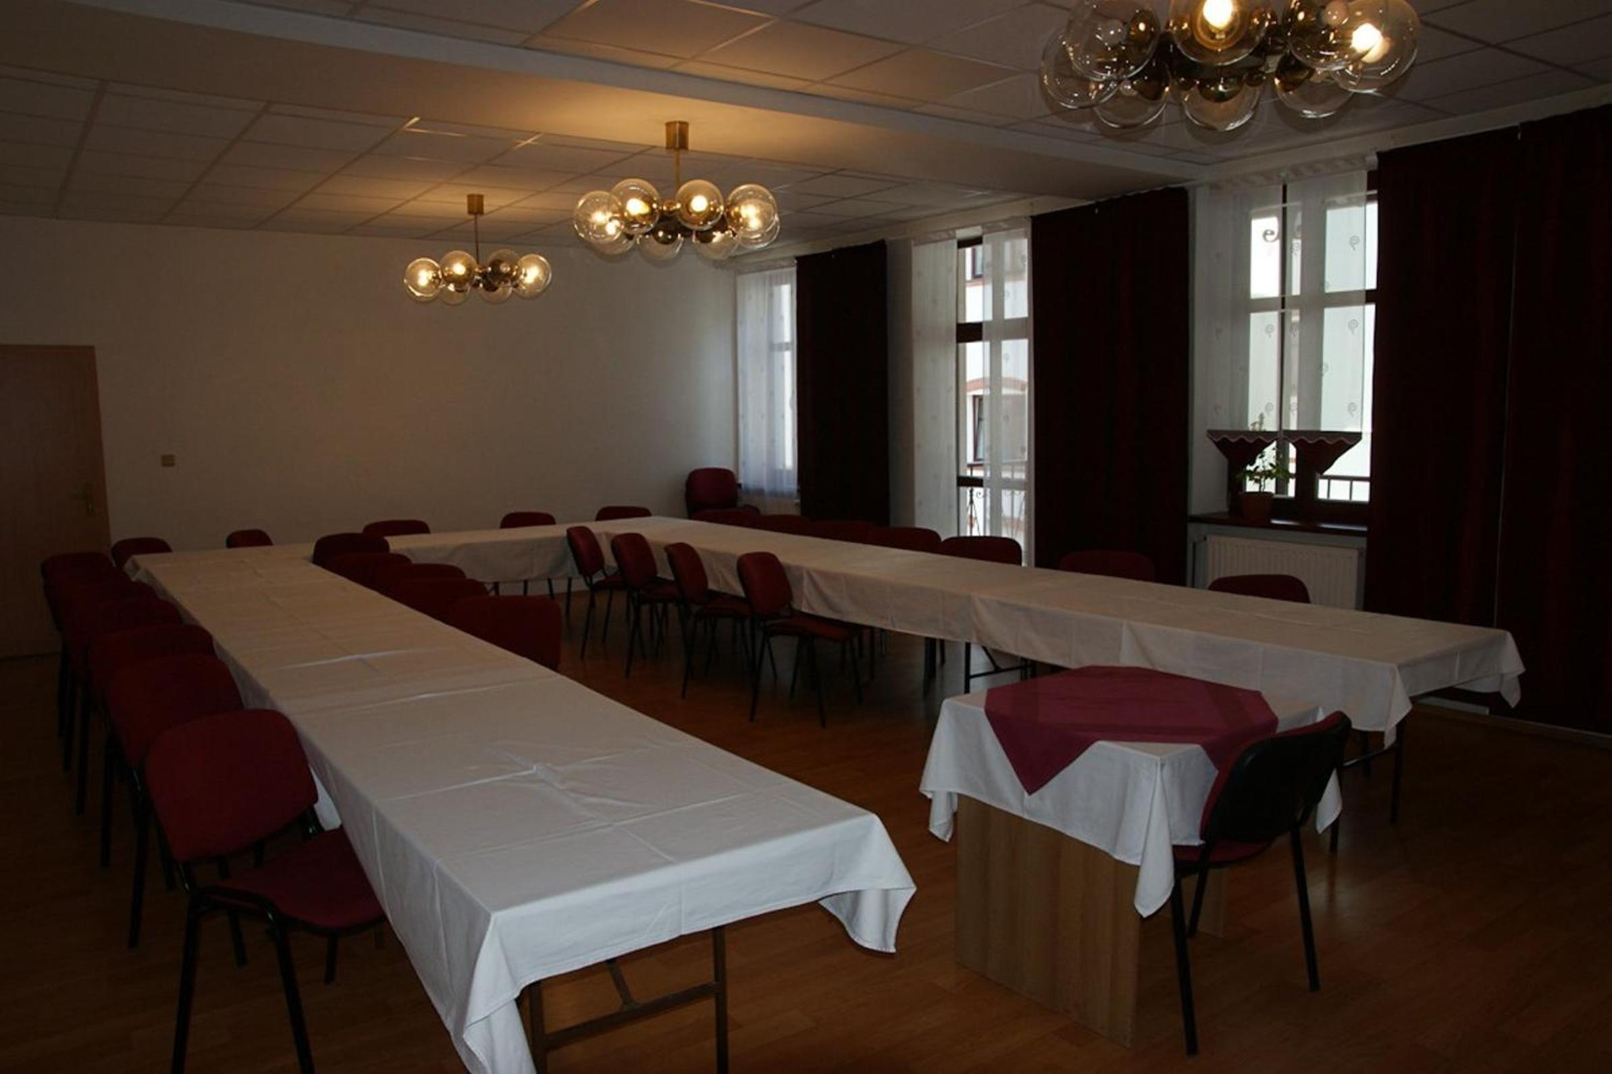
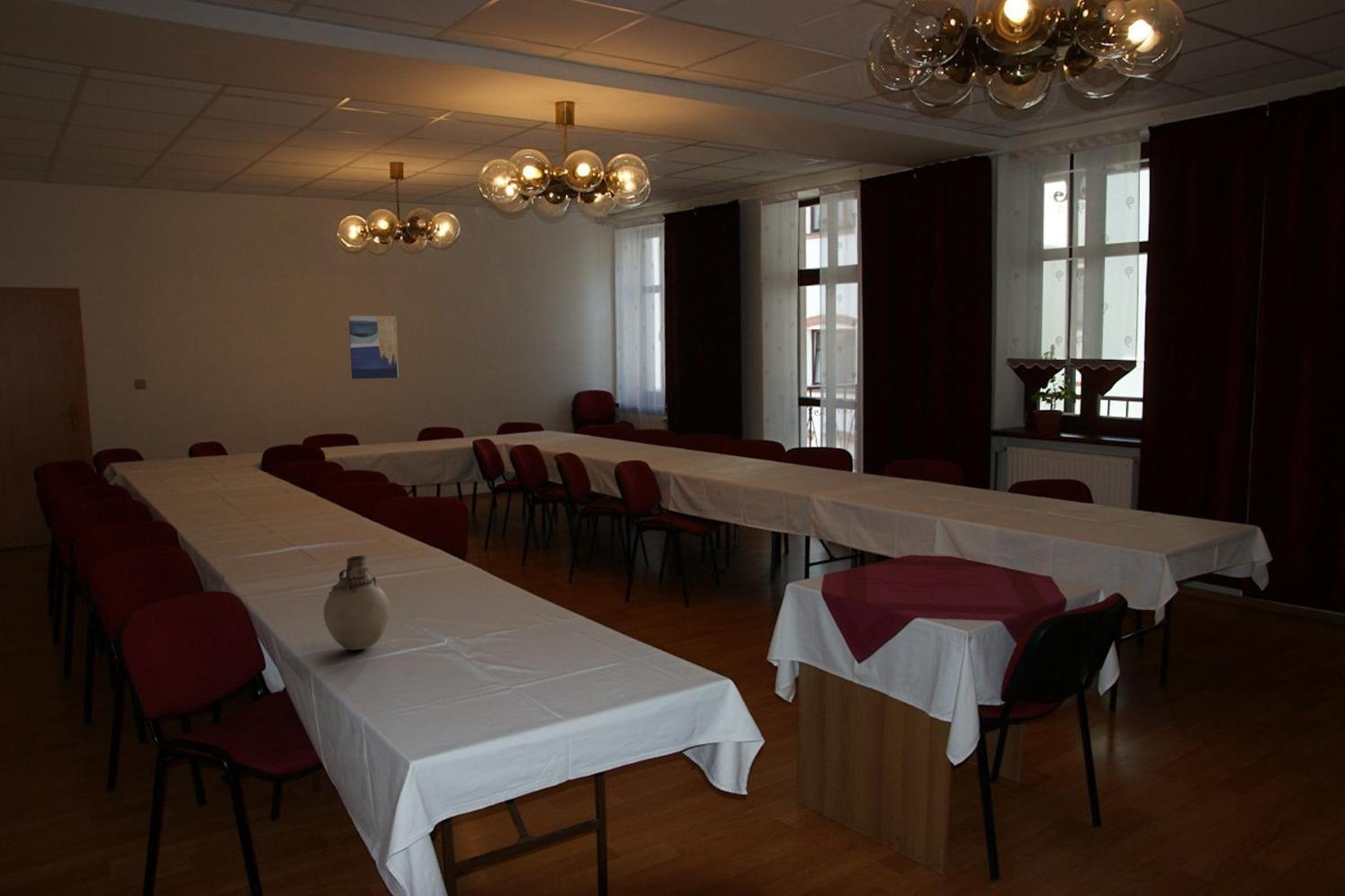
+ wall art [348,315,399,380]
+ vase [323,555,390,651]
